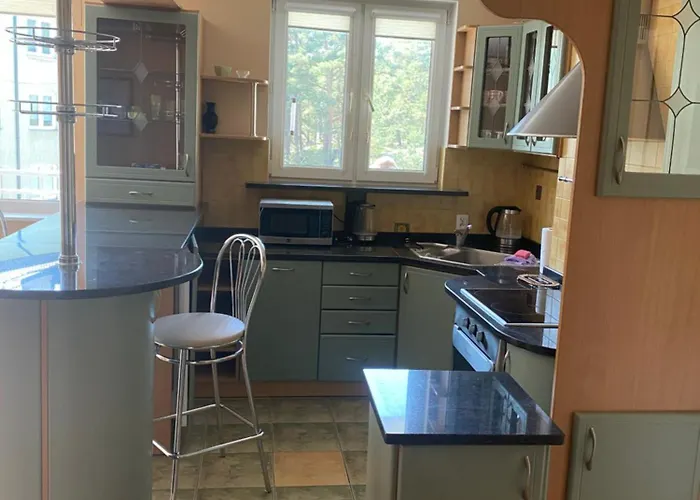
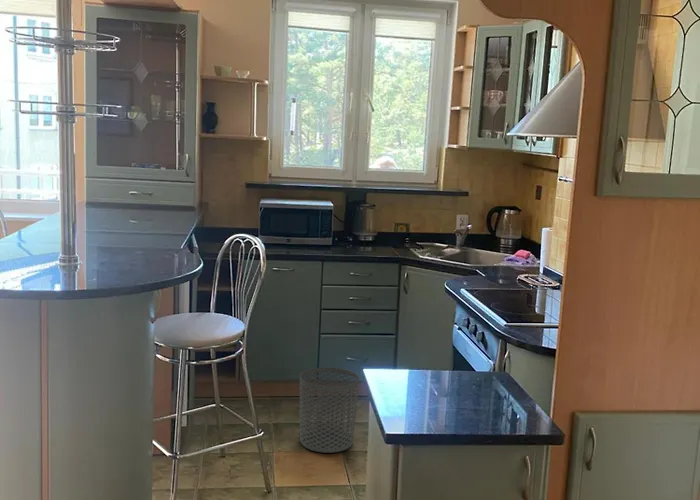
+ waste bin [299,367,360,454]
